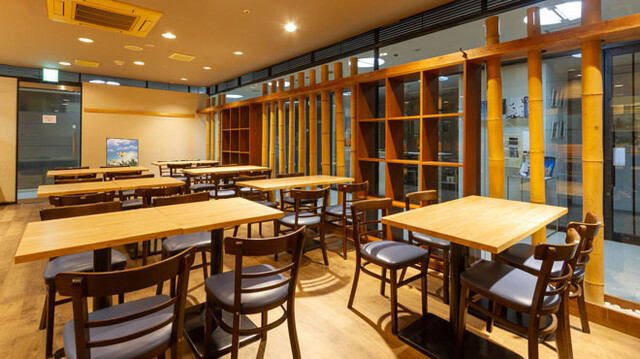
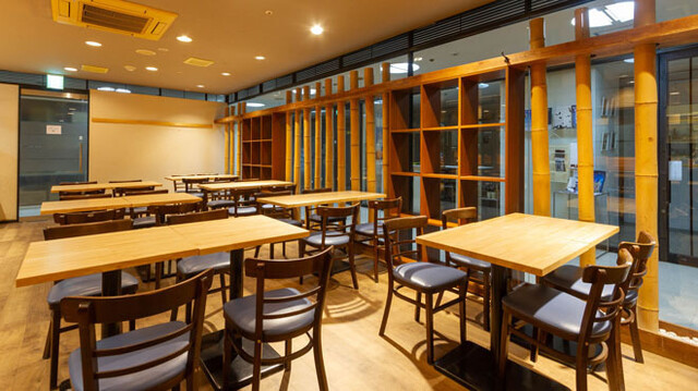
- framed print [105,137,139,167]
